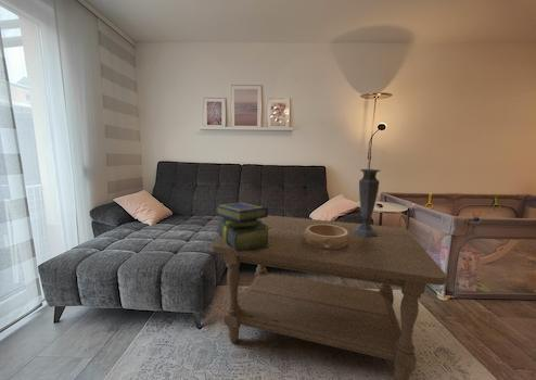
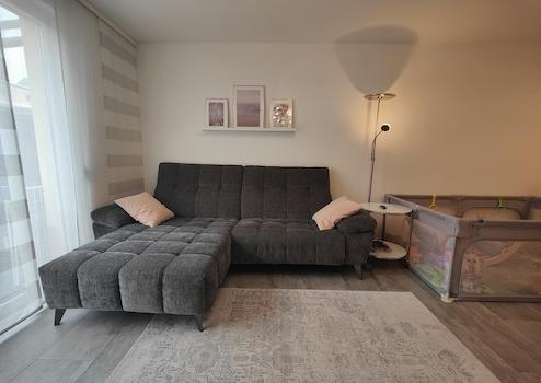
- vase [354,168,381,237]
- coffee table [209,214,447,380]
- stack of books [215,202,271,252]
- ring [304,225,349,249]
